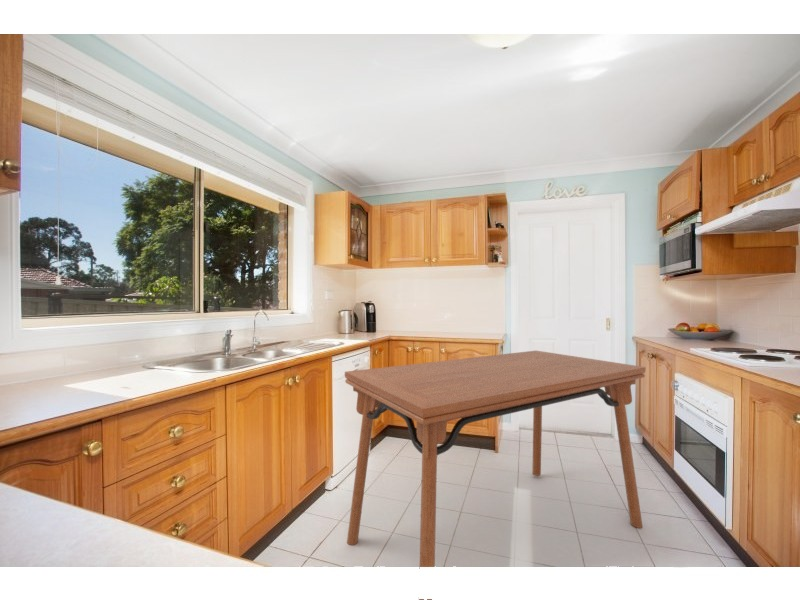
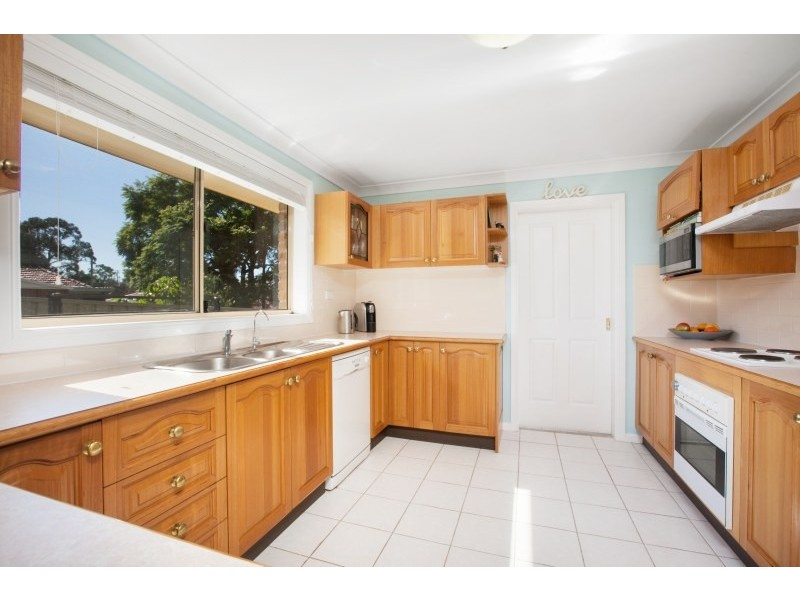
- dining table [344,350,647,600]
